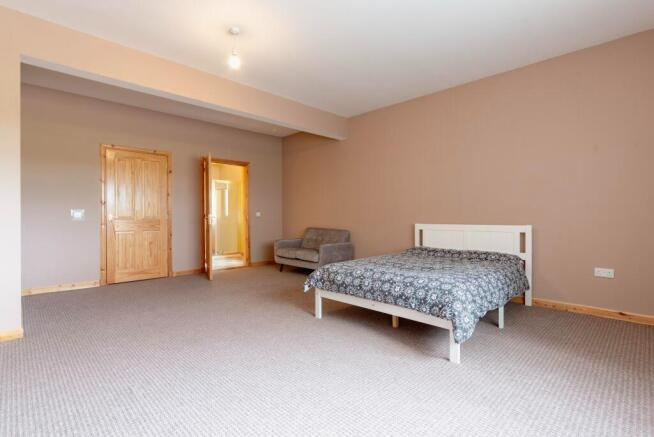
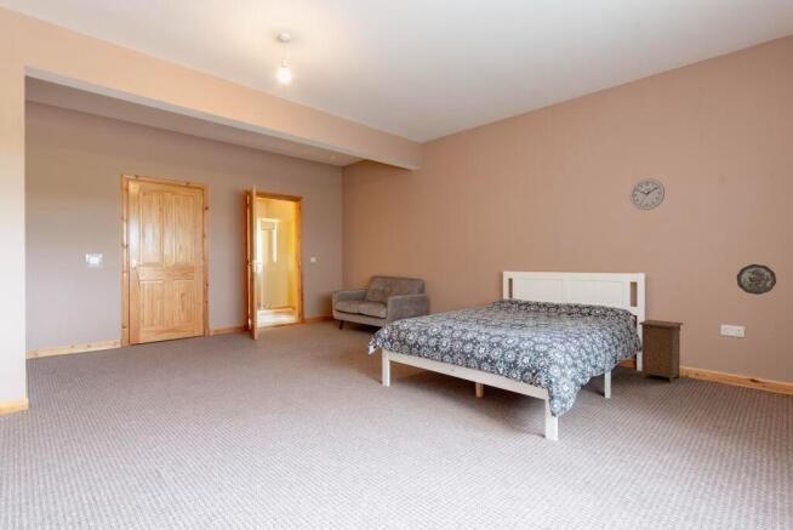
+ nightstand [638,319,684,384]
+ wall clock [628,177,666,211]
+ decorative plate [736,263,777,296]
